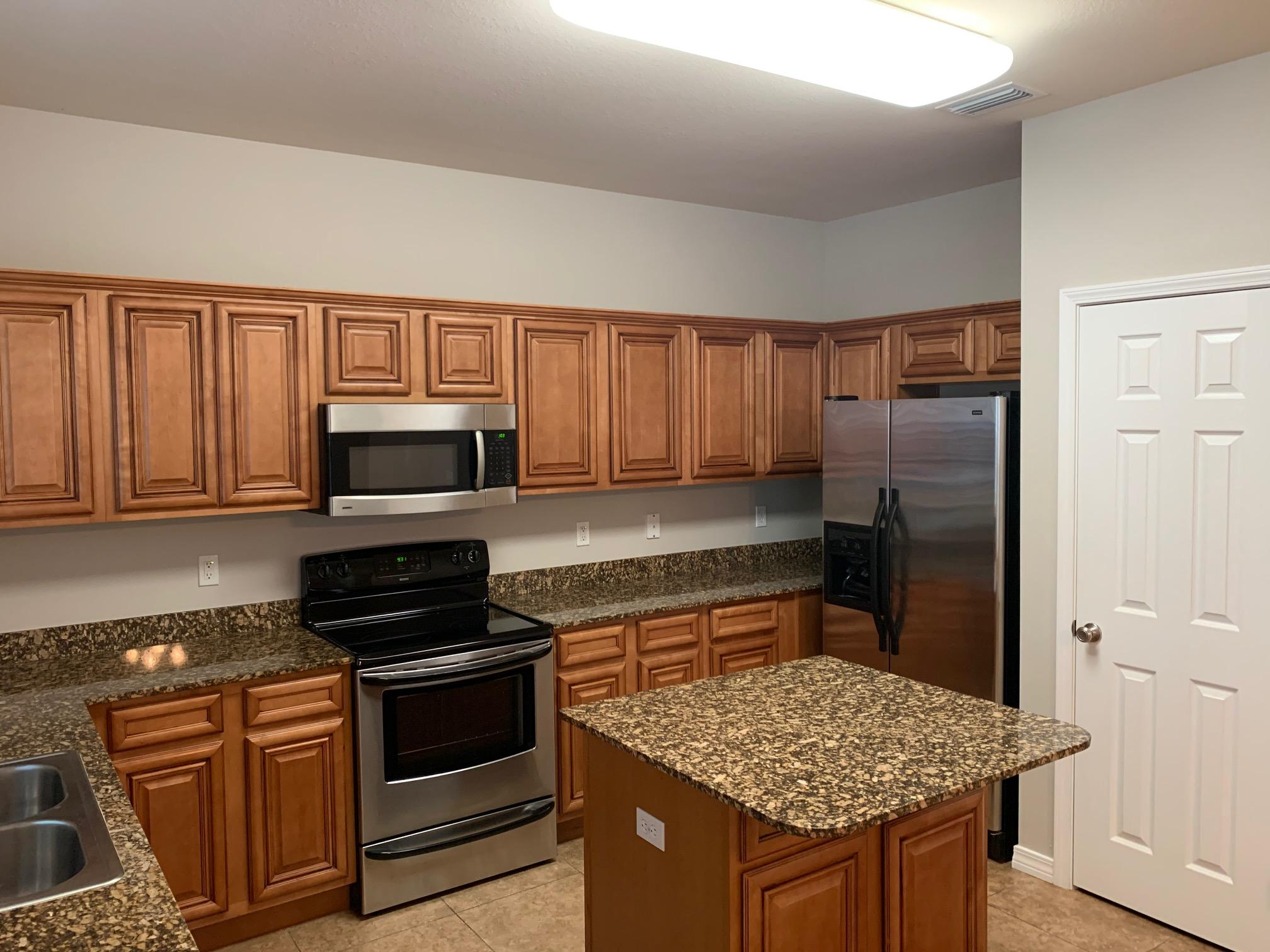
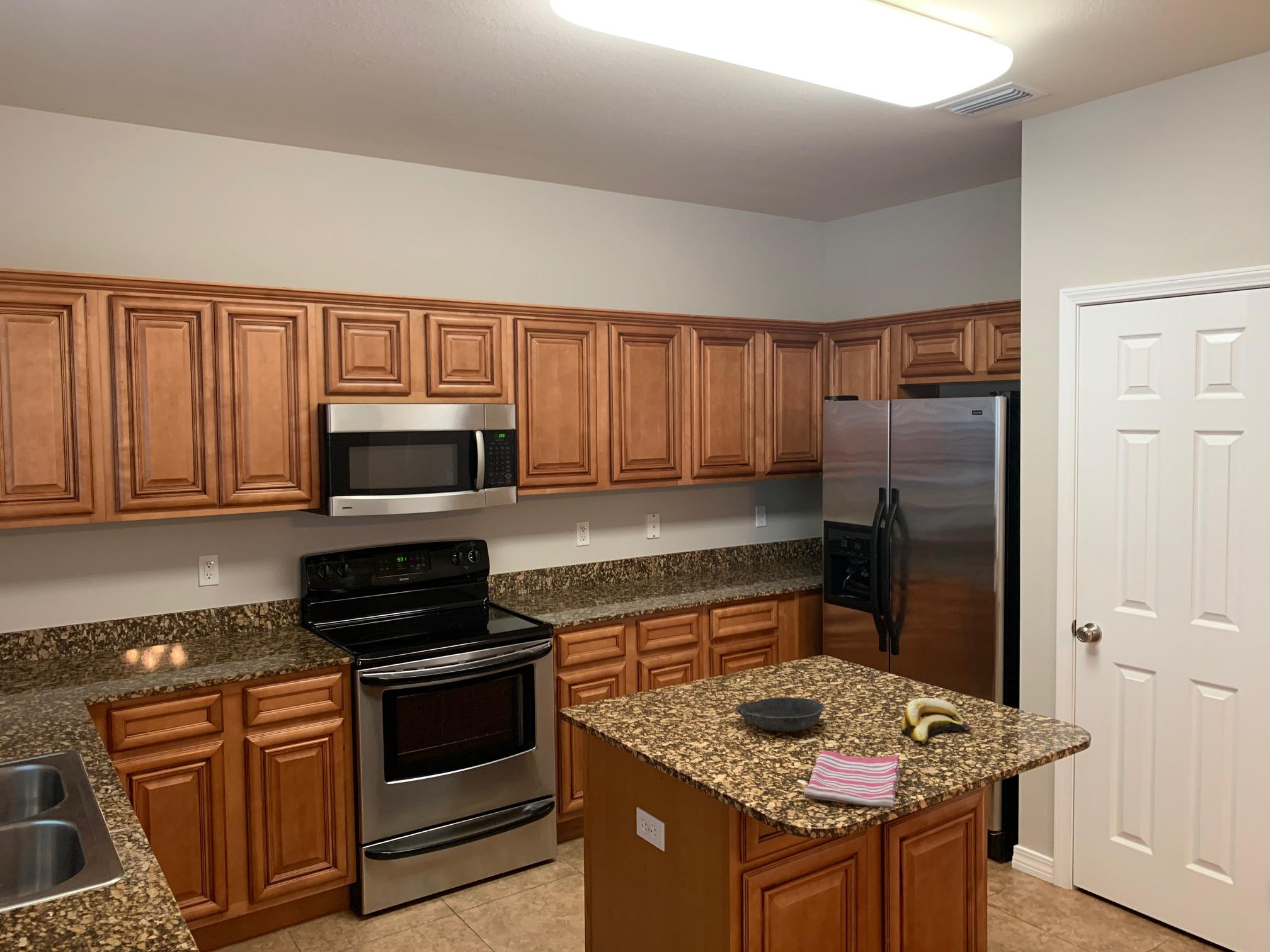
+ dish towel [803,750,901,809]
+ banana [900,698,971,744]
+ bowl [735,697,825,732]
